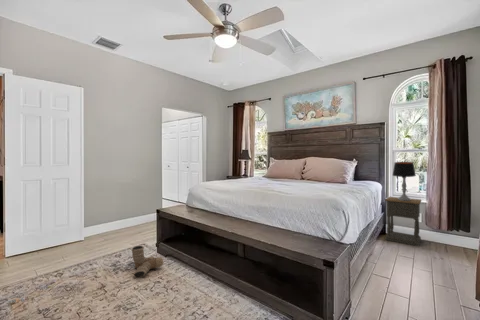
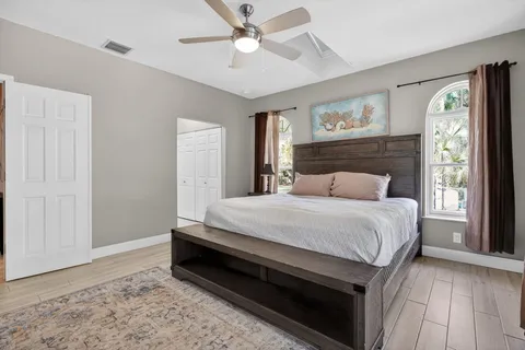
- boots [131,245,164,278]
- nightstand [384,196,423,247]
- table lamp [392,161,417,201]
